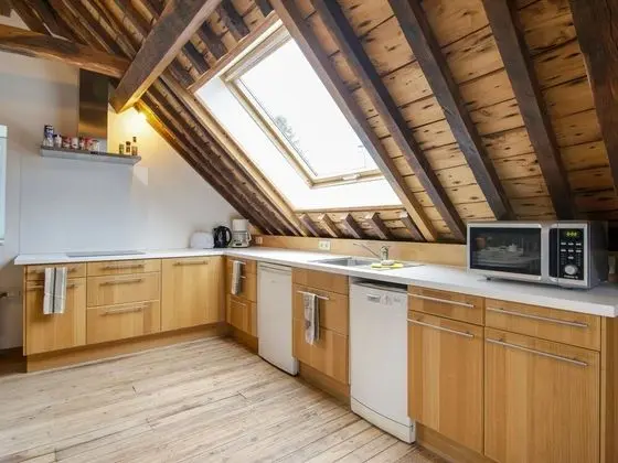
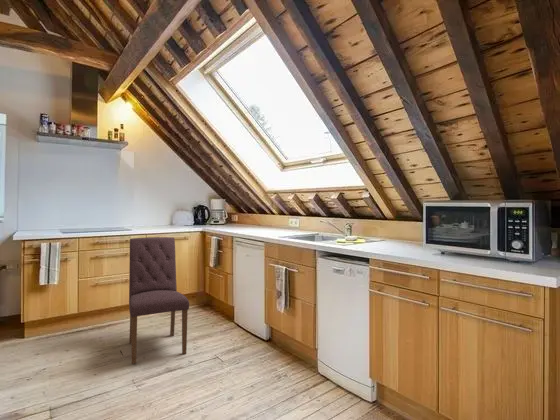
+ dining chair [128,236,190,365]
